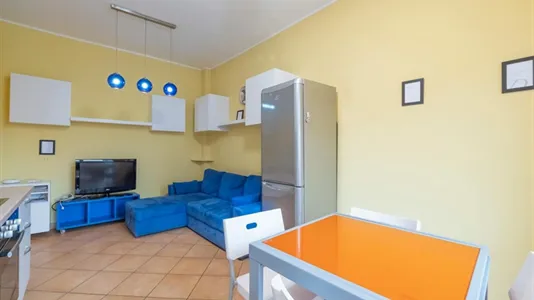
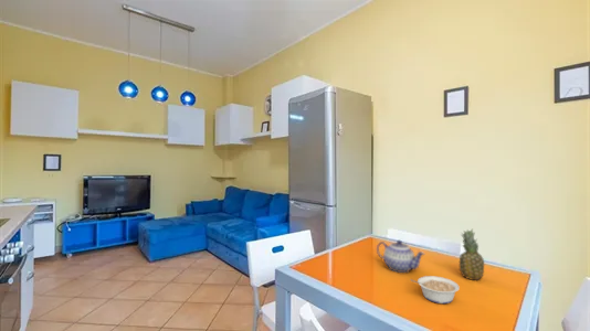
+ teapot [376,239,426,274]
+ legume [409,275,461,305]
+ fruit [459,228,485,281]
